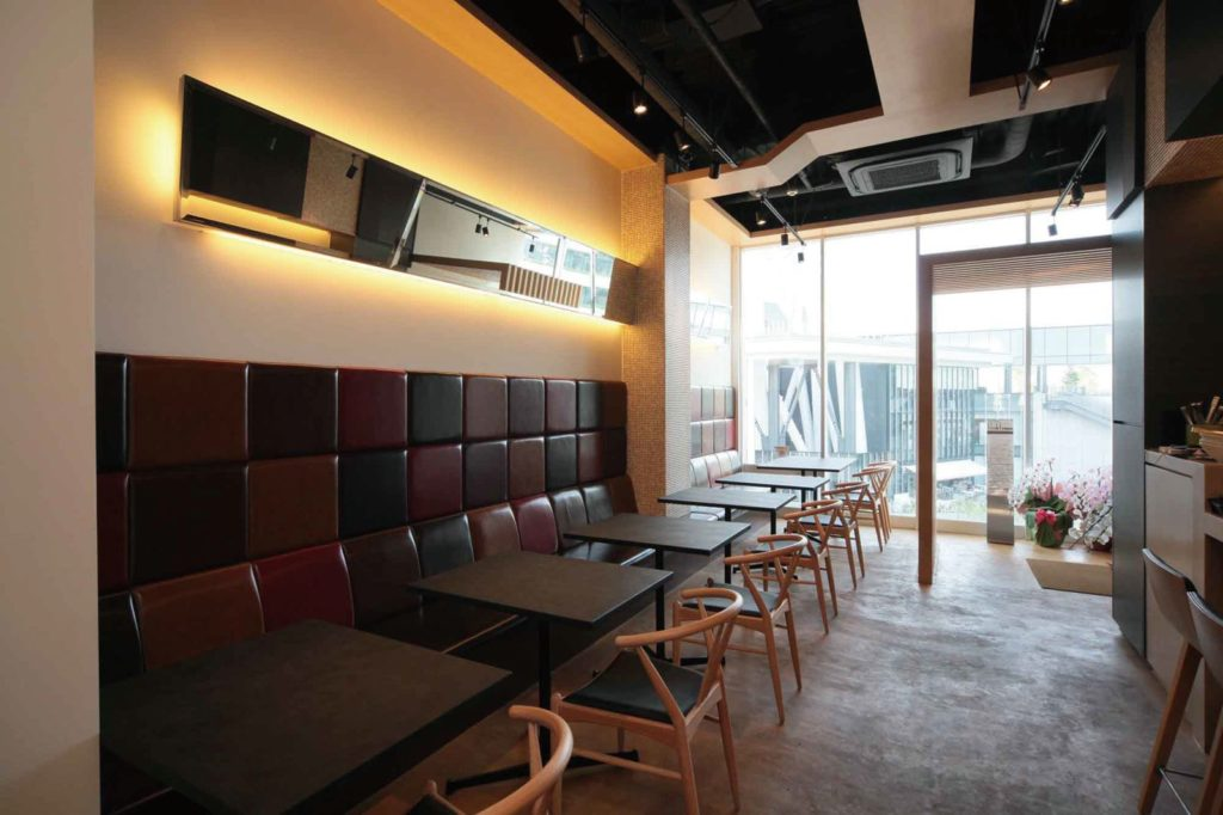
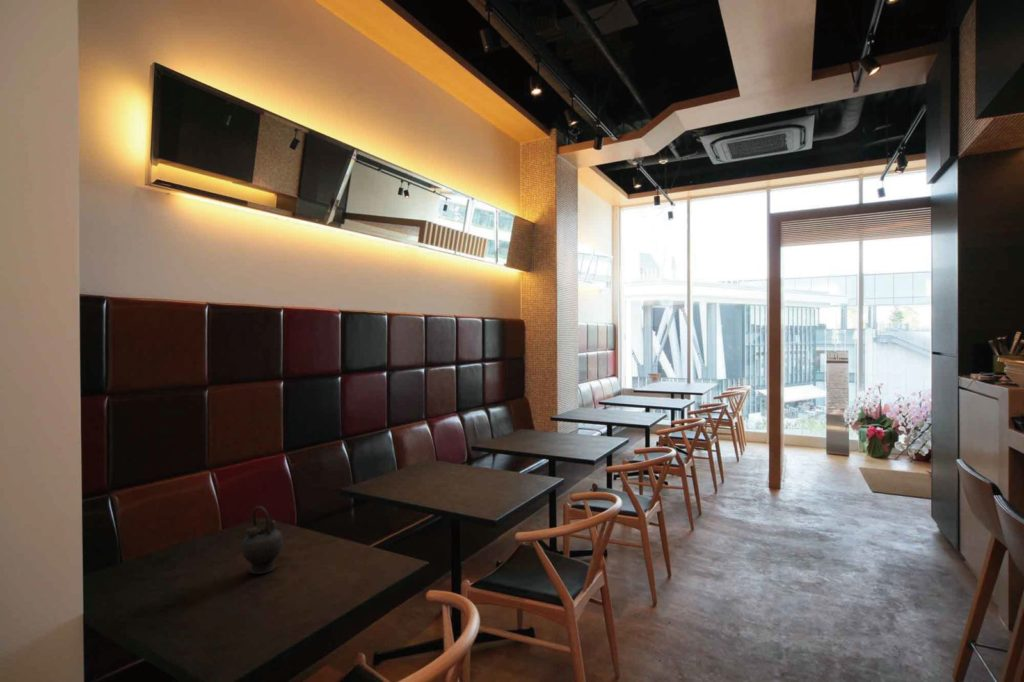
+ teapot [241,505,284,575]
